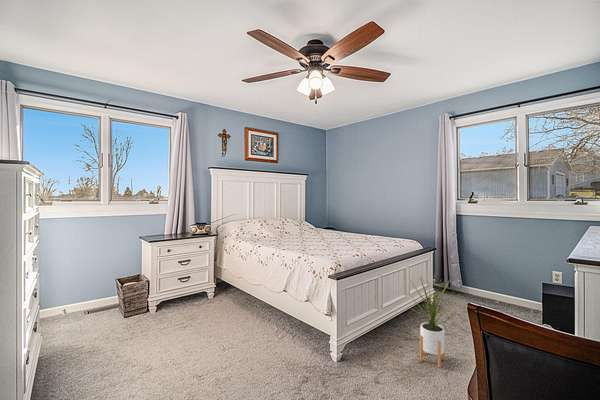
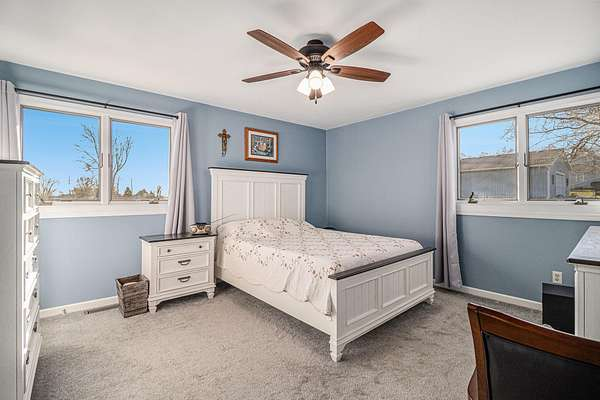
- house plant [409,273,459,368]
